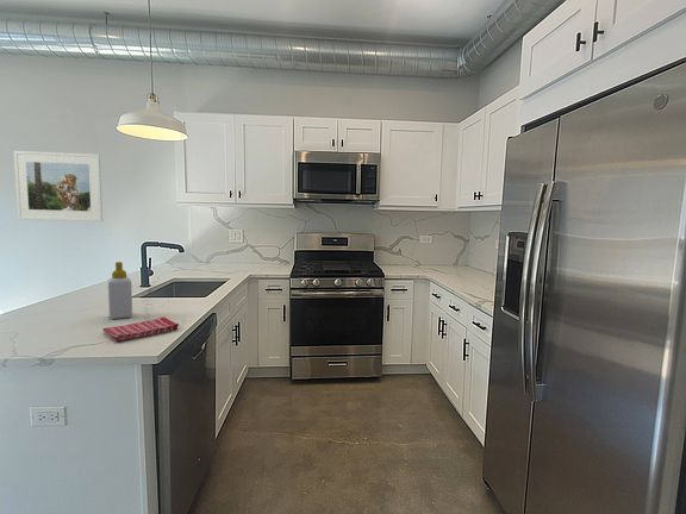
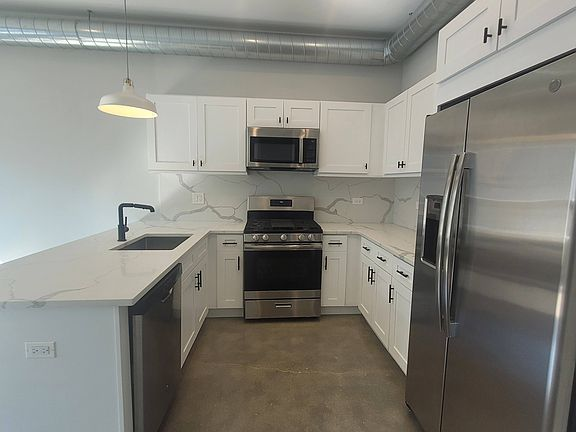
- dish towel [102,316,180,343]
- soap bottle [107,261,133,320]
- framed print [13,150,104,222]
